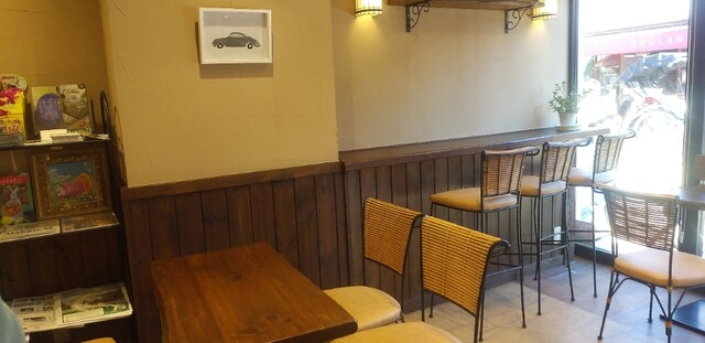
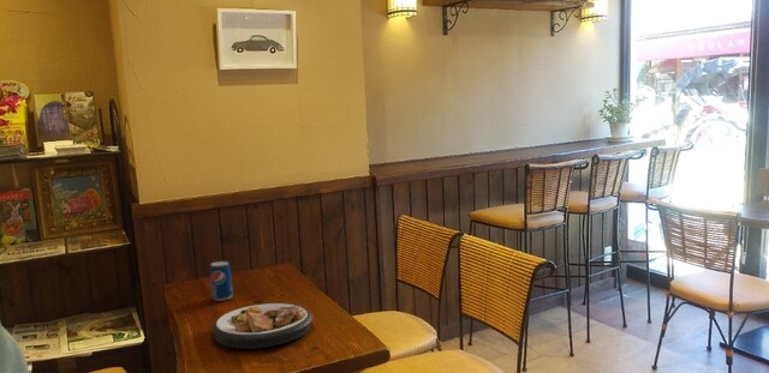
+ beverage can [209,260,234,302]
+ plate [210,302,314,350]
